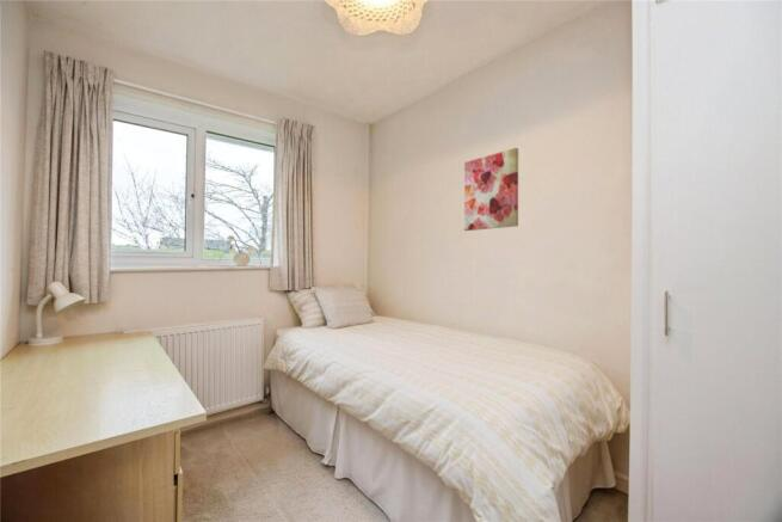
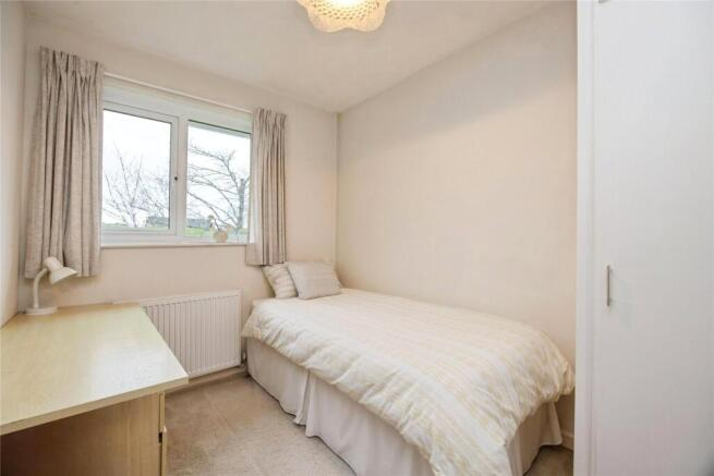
- wall art [463,147,519,232]
